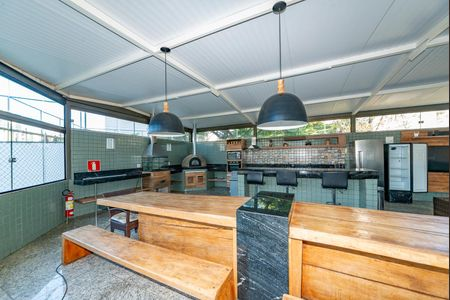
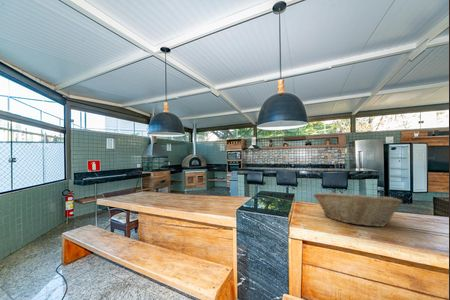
+ fruit basket [312,190,403,228]
